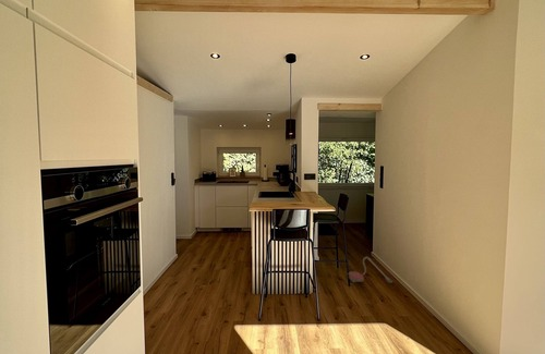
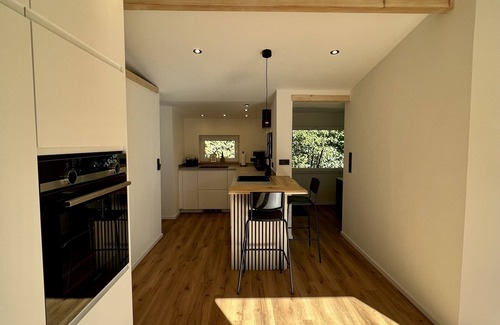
- vacuum cleaner [348,256,393,283]
